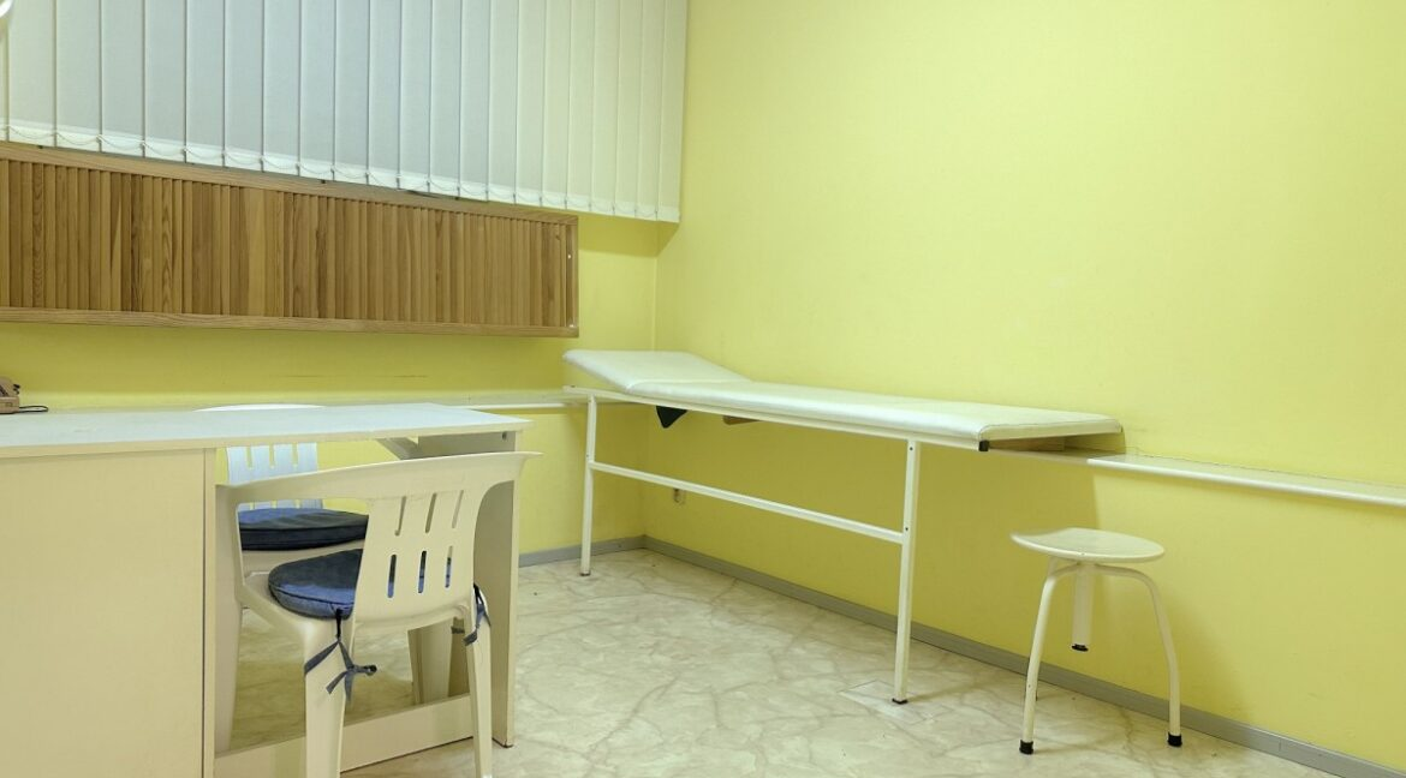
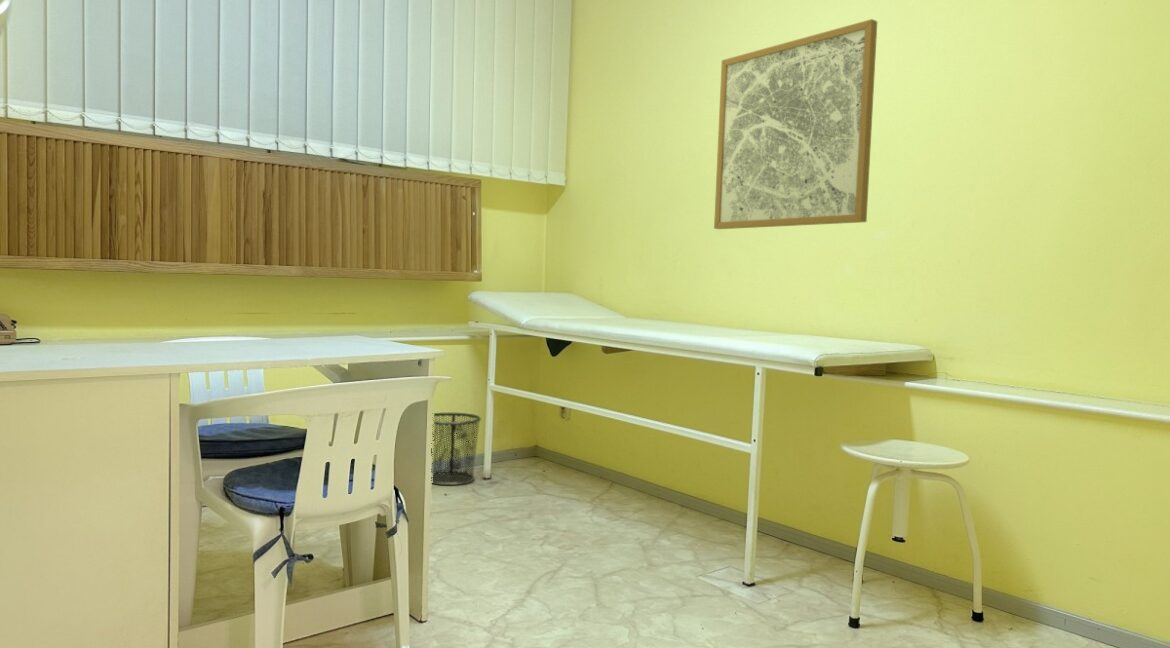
+ wall art [713,18,878,230]
+ waste bin [431,412,482,486]
